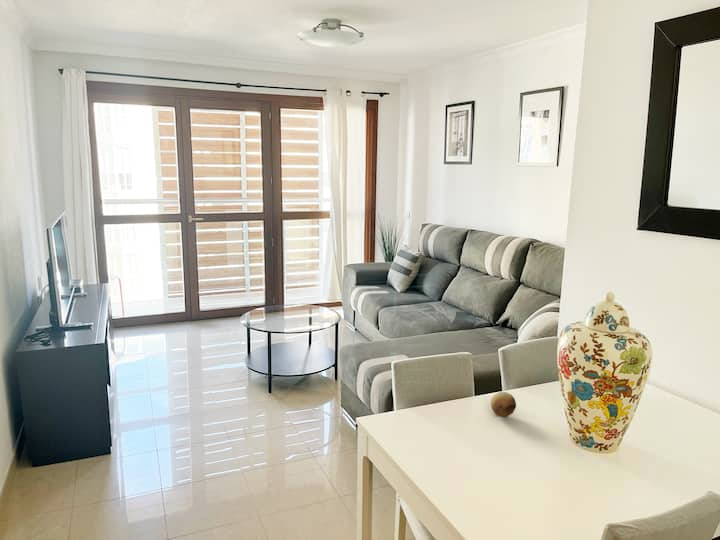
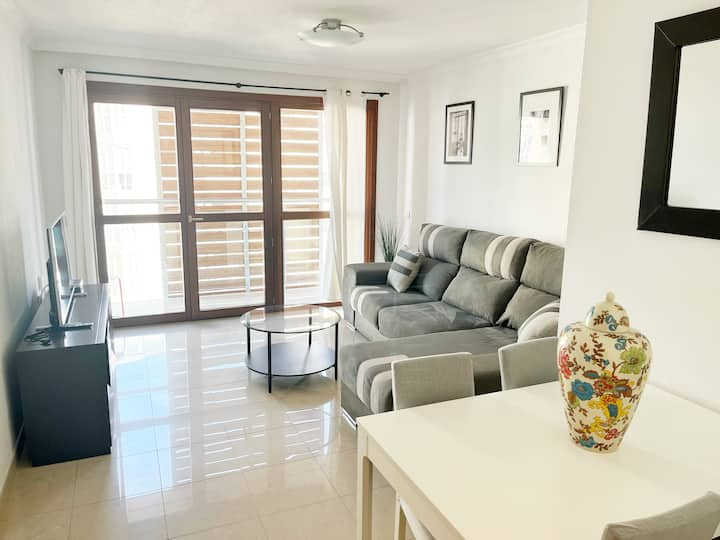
- fruit [490,391,517,418]
